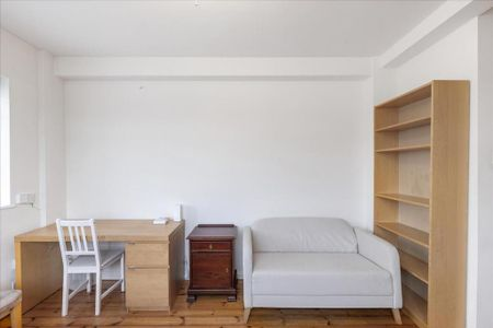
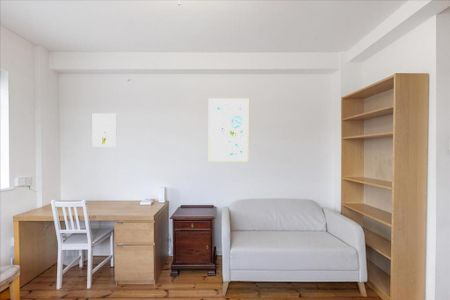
+ wall art [208,97,249,163]
+ wall art [92,112,117,148]
